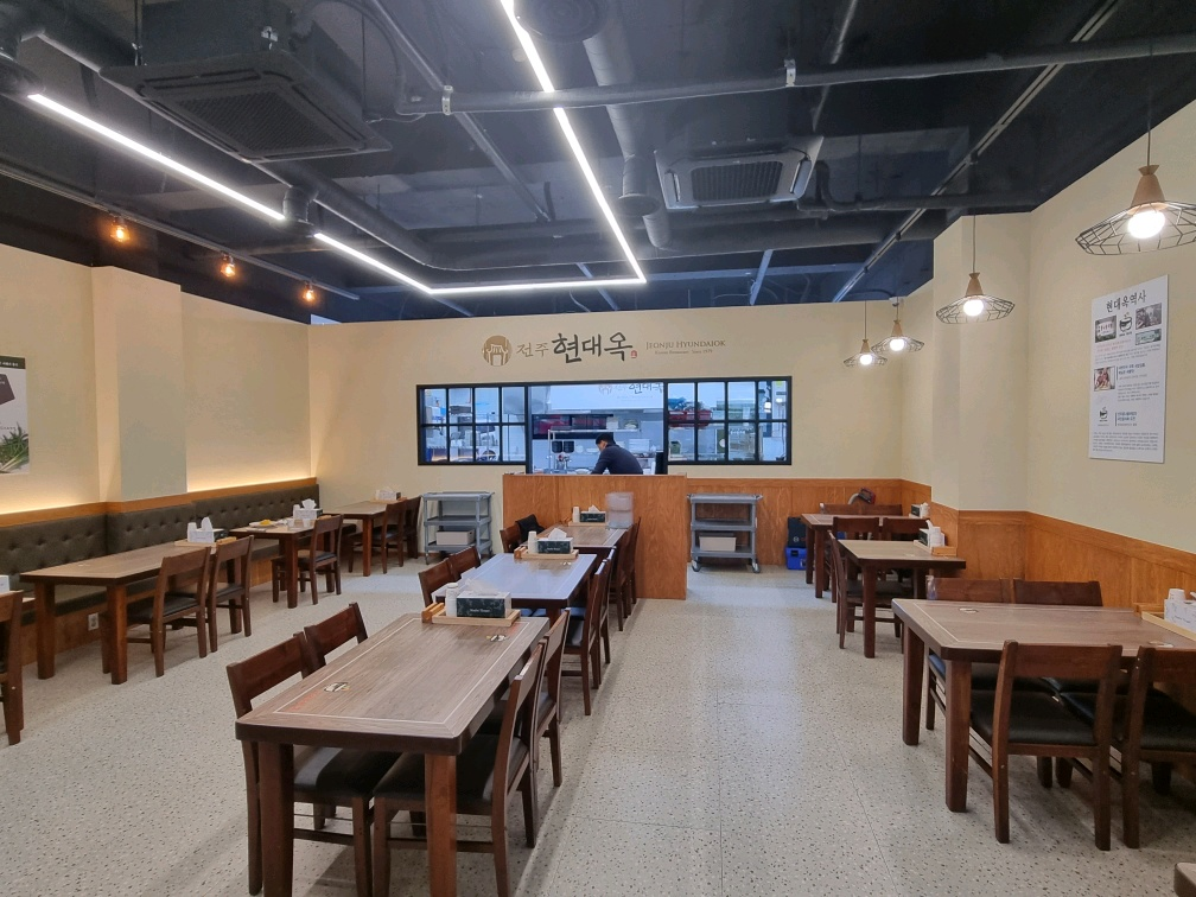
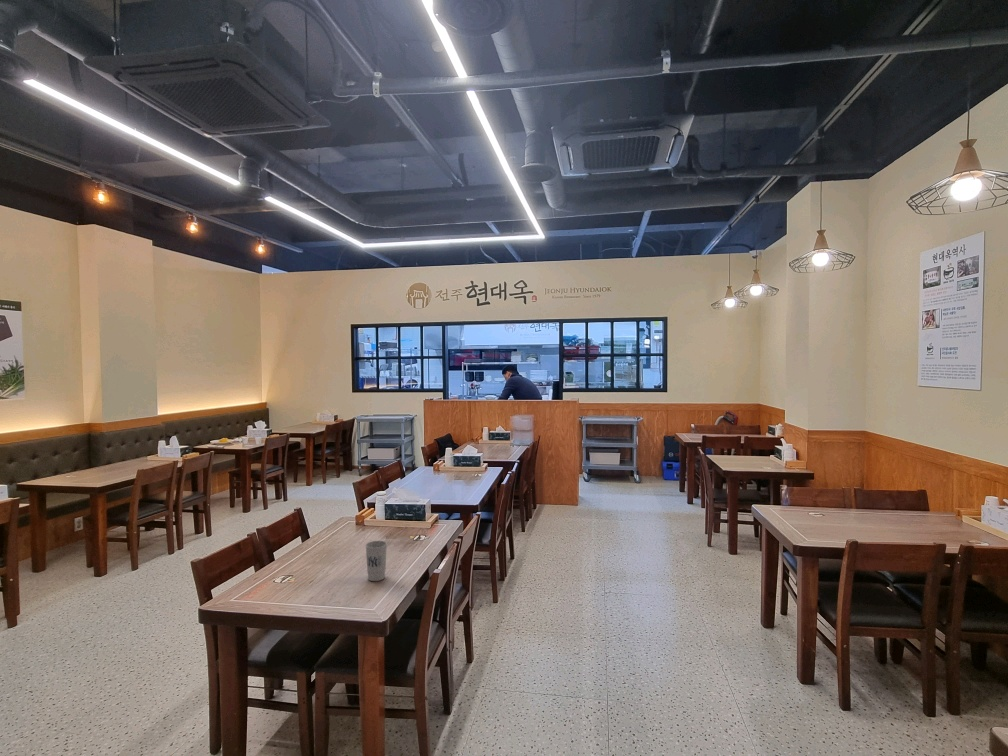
+ cup [365,540,388,582]
